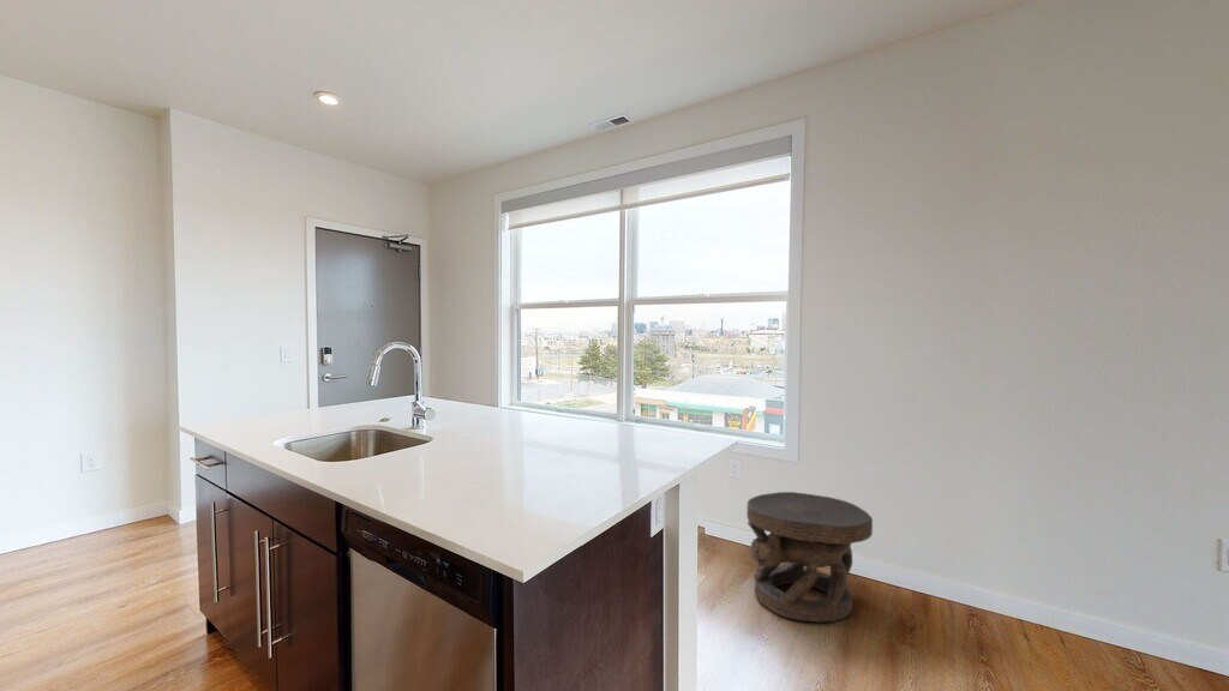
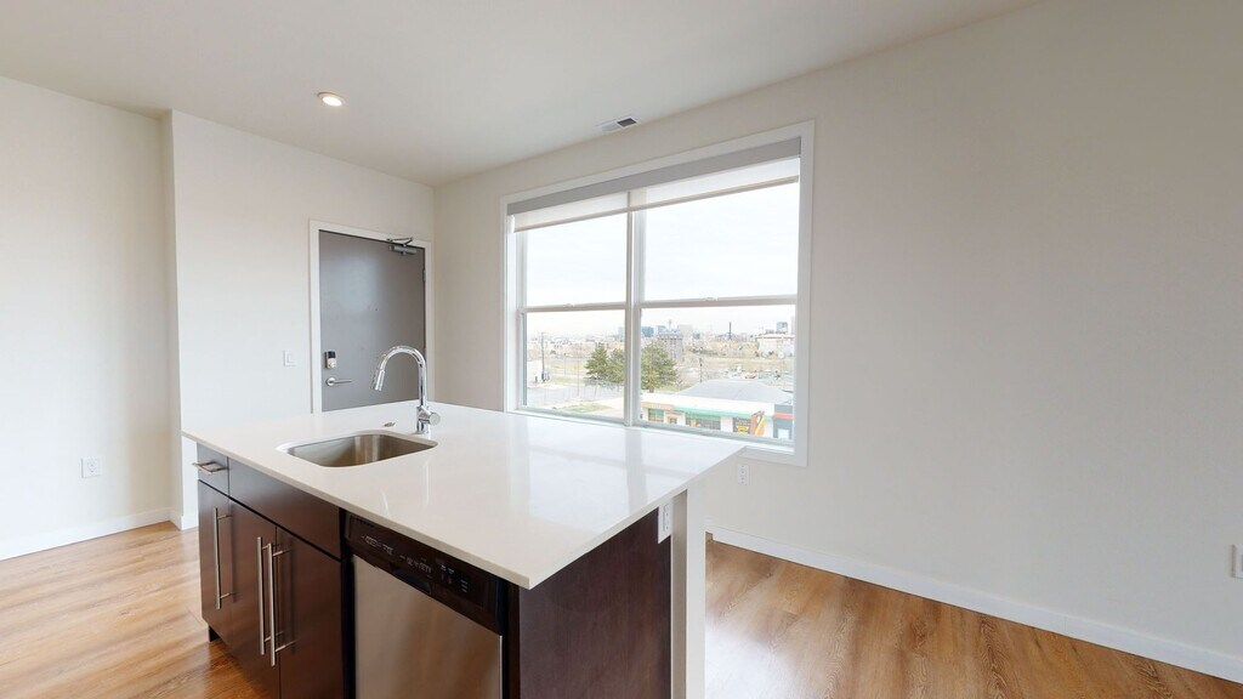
- carved stool [745,491,874,623]
